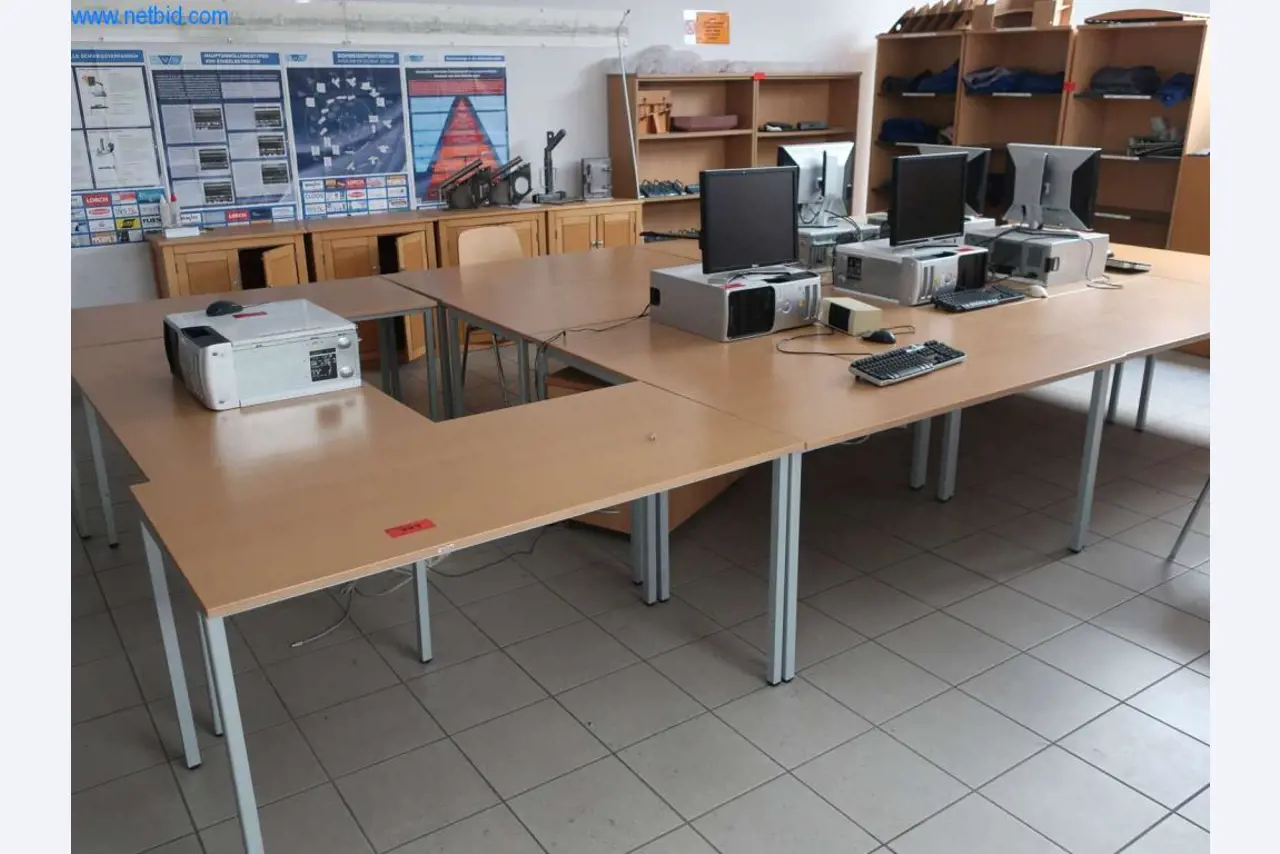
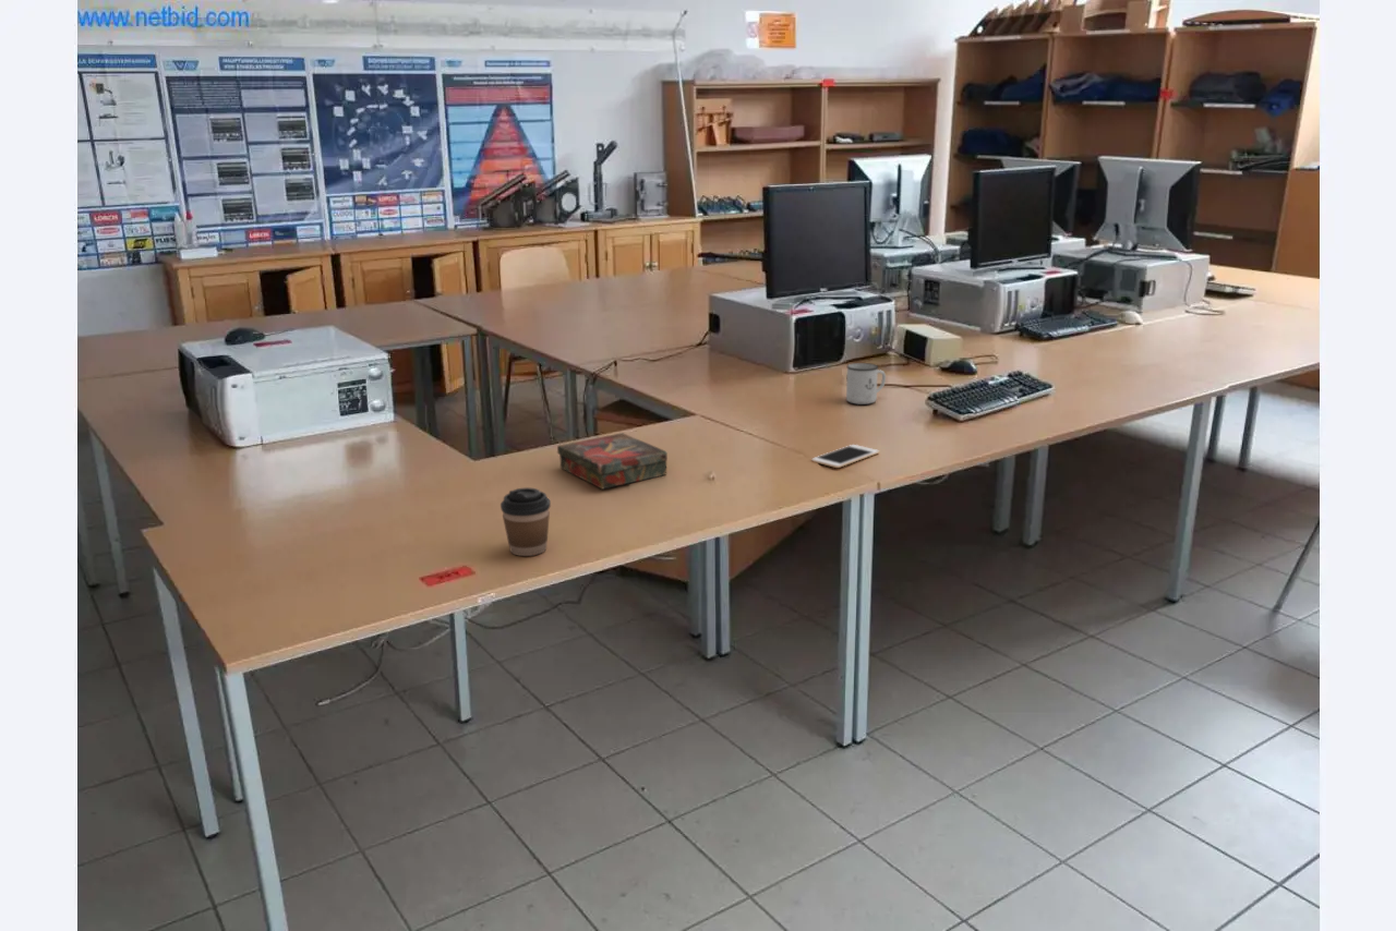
+ mug [845,362,887,406]
+ cell phone [810,444,880,469]
+ coffee cup [500,486,552,557]
+ book [556,432,669,491]
